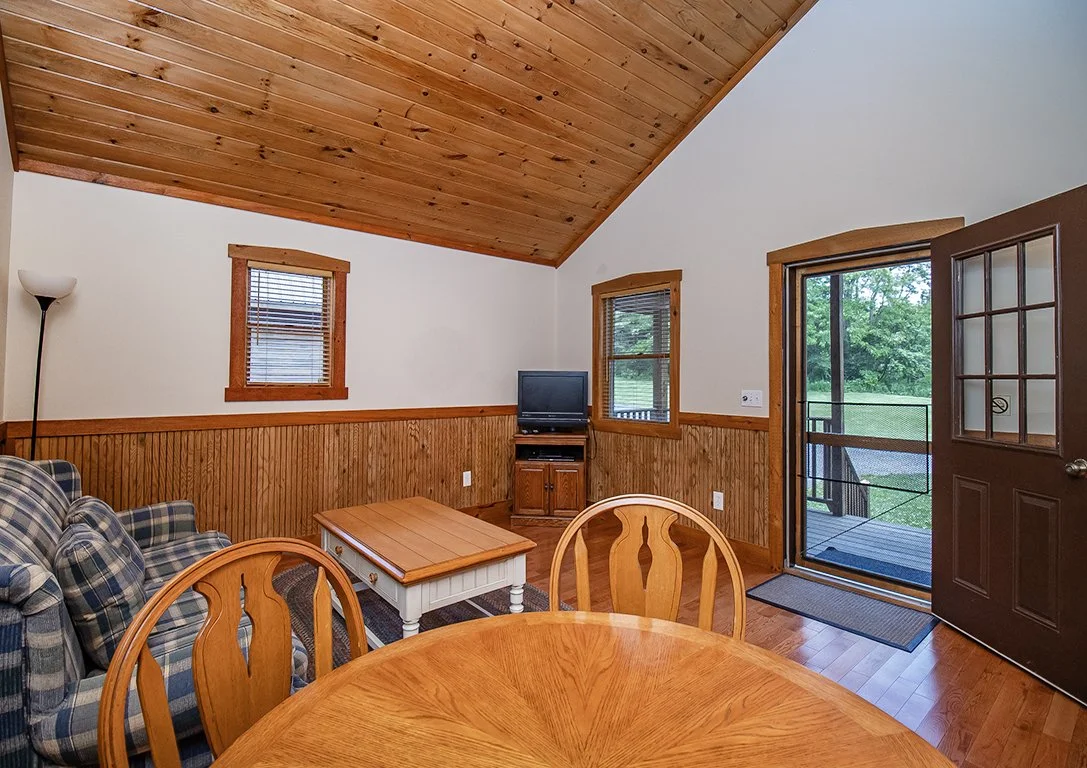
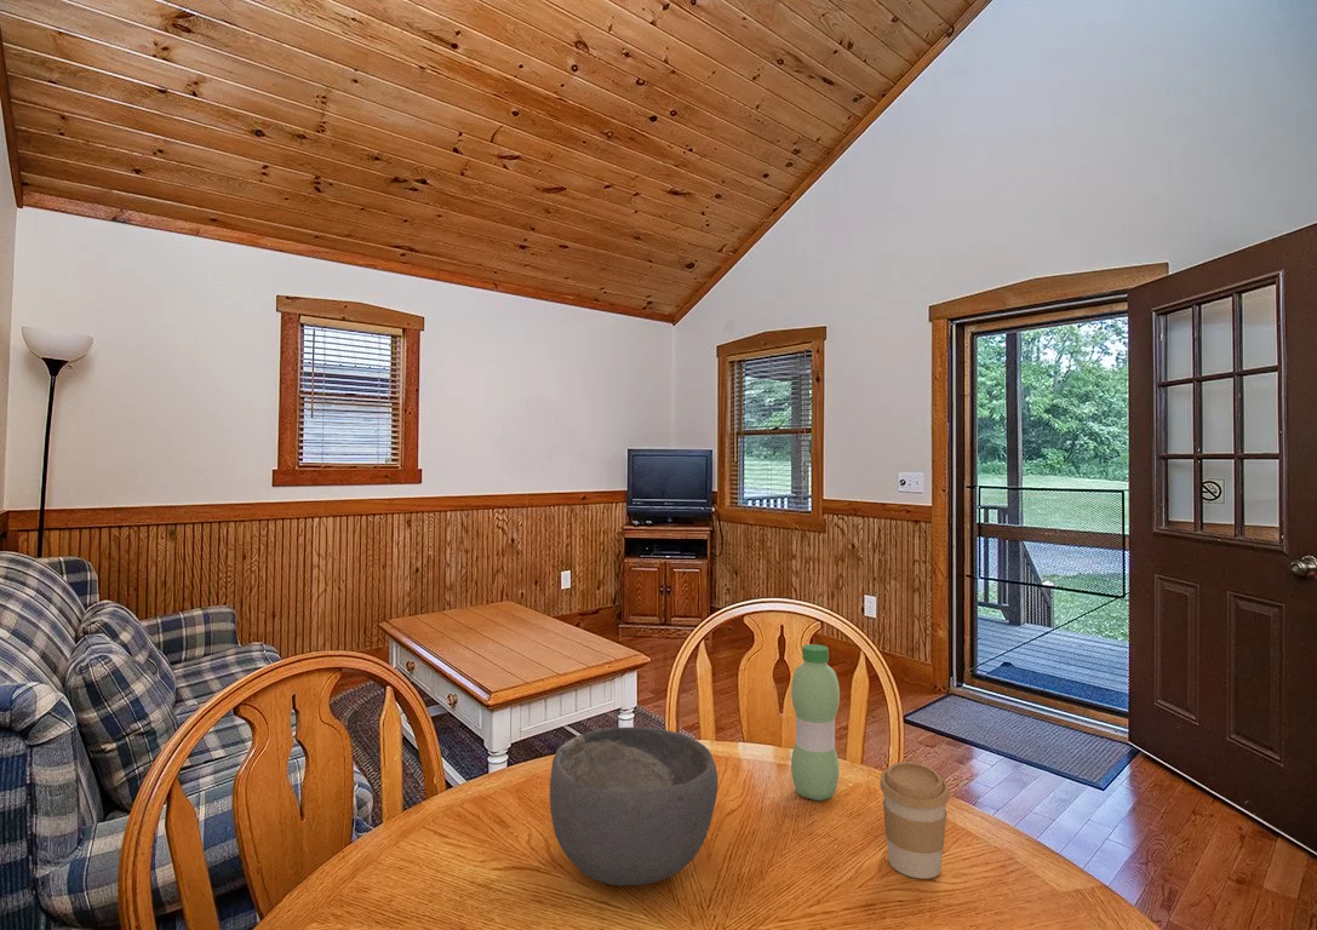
+ bowl [549,727,718,886]
+ water bottle [790,643,841,802]
+ coffee cup [878,760,951,880]
